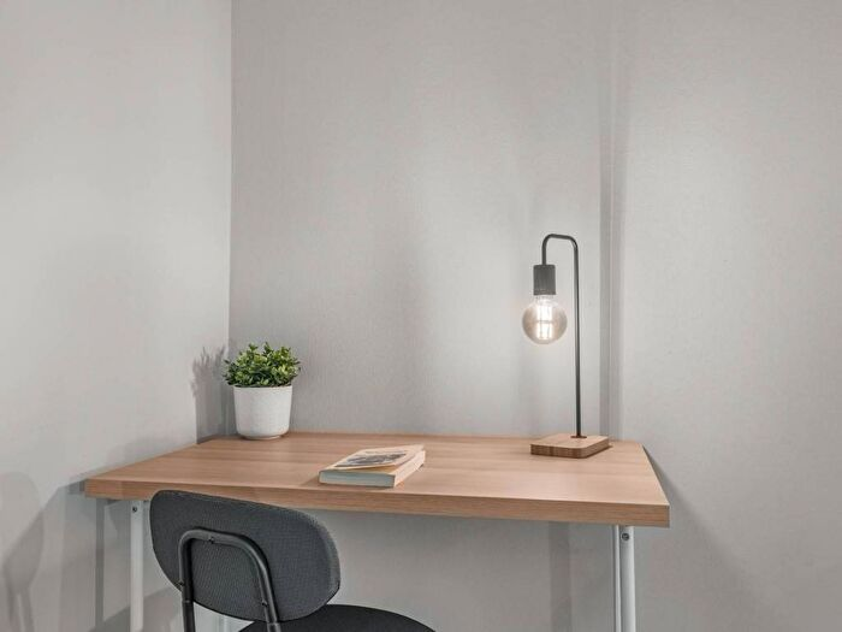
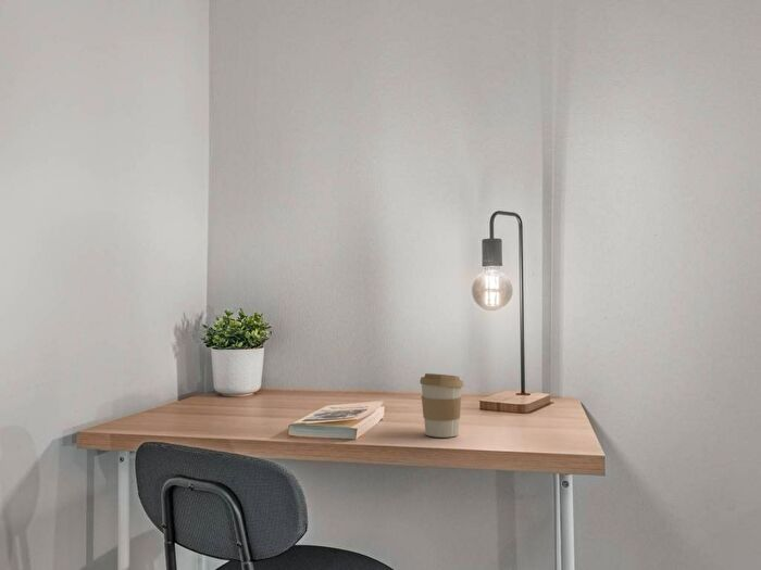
+ coffee cup [419,372,464,439]
